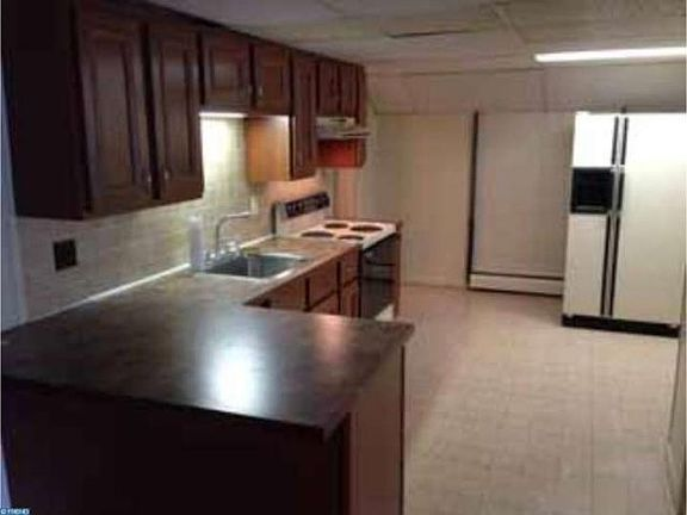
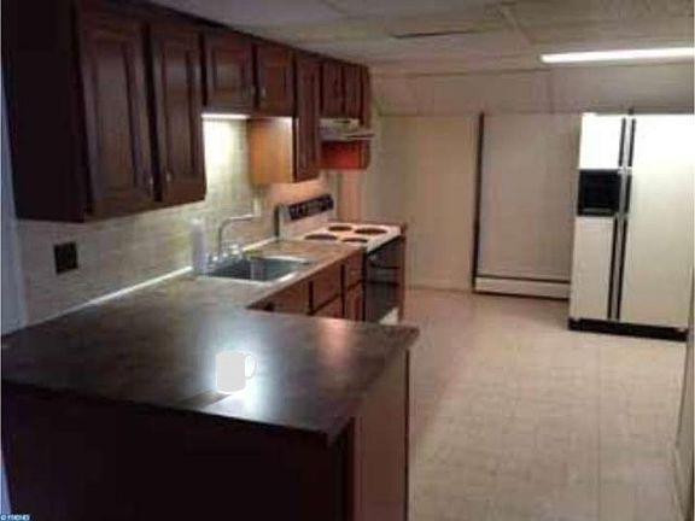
+ mug [215,350,258,393]
